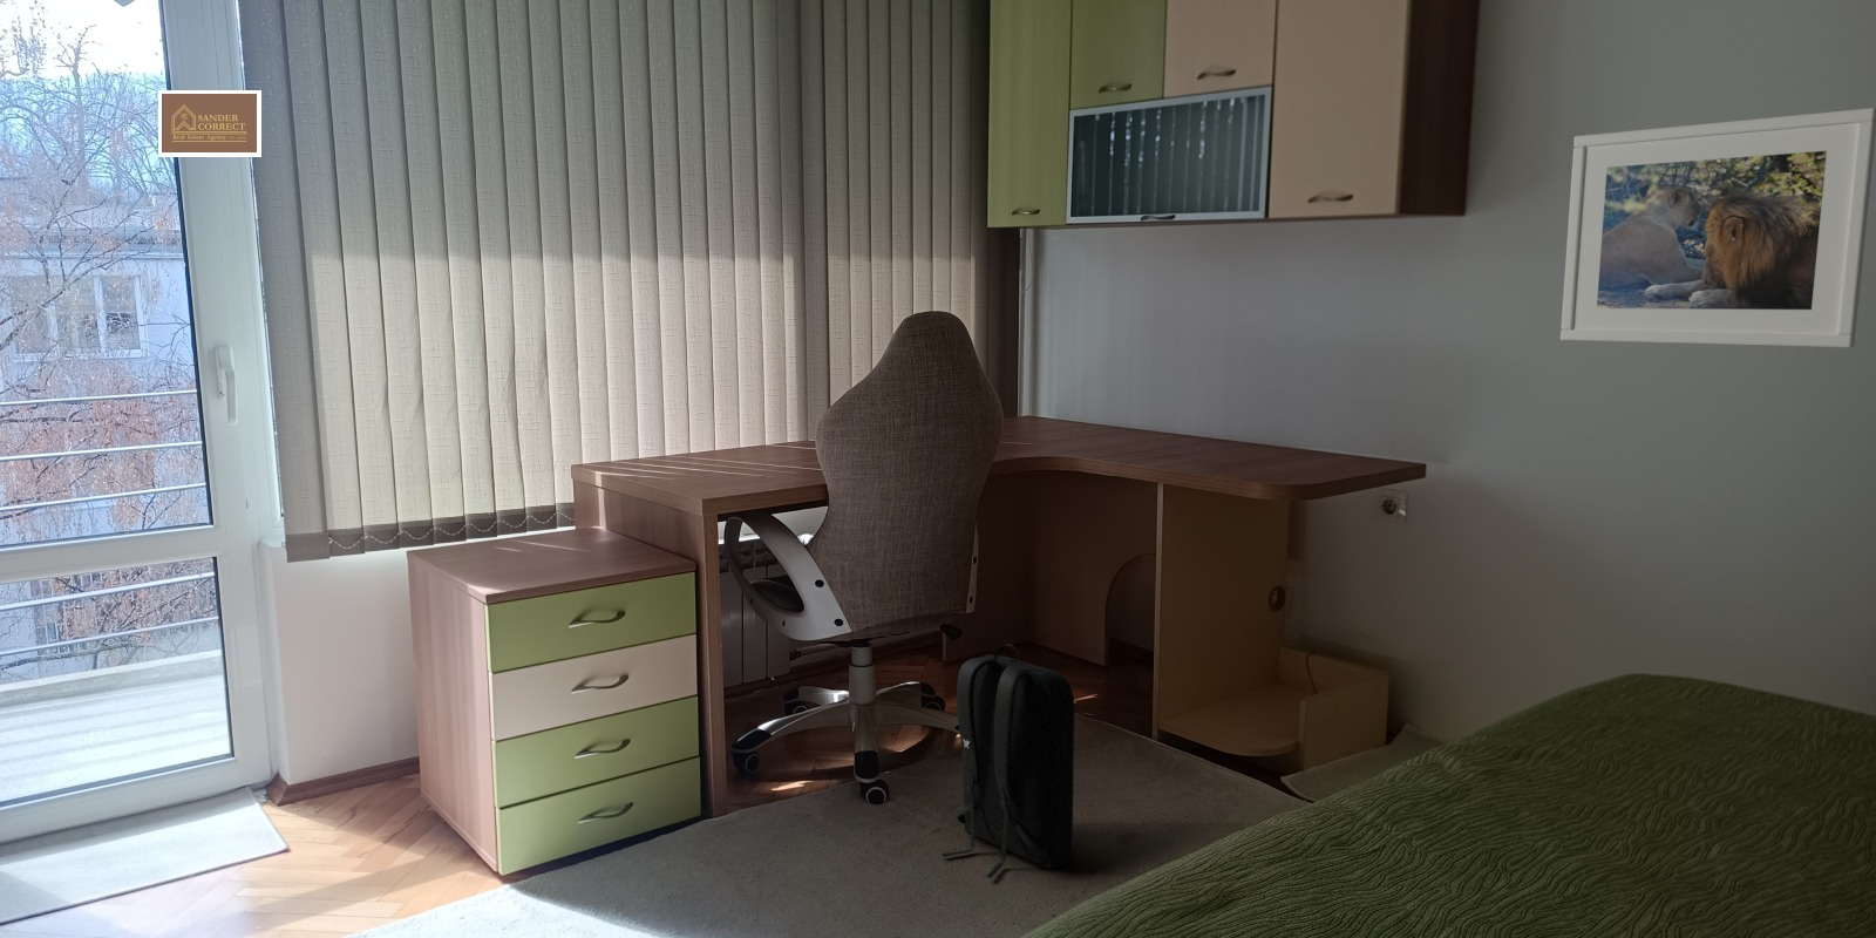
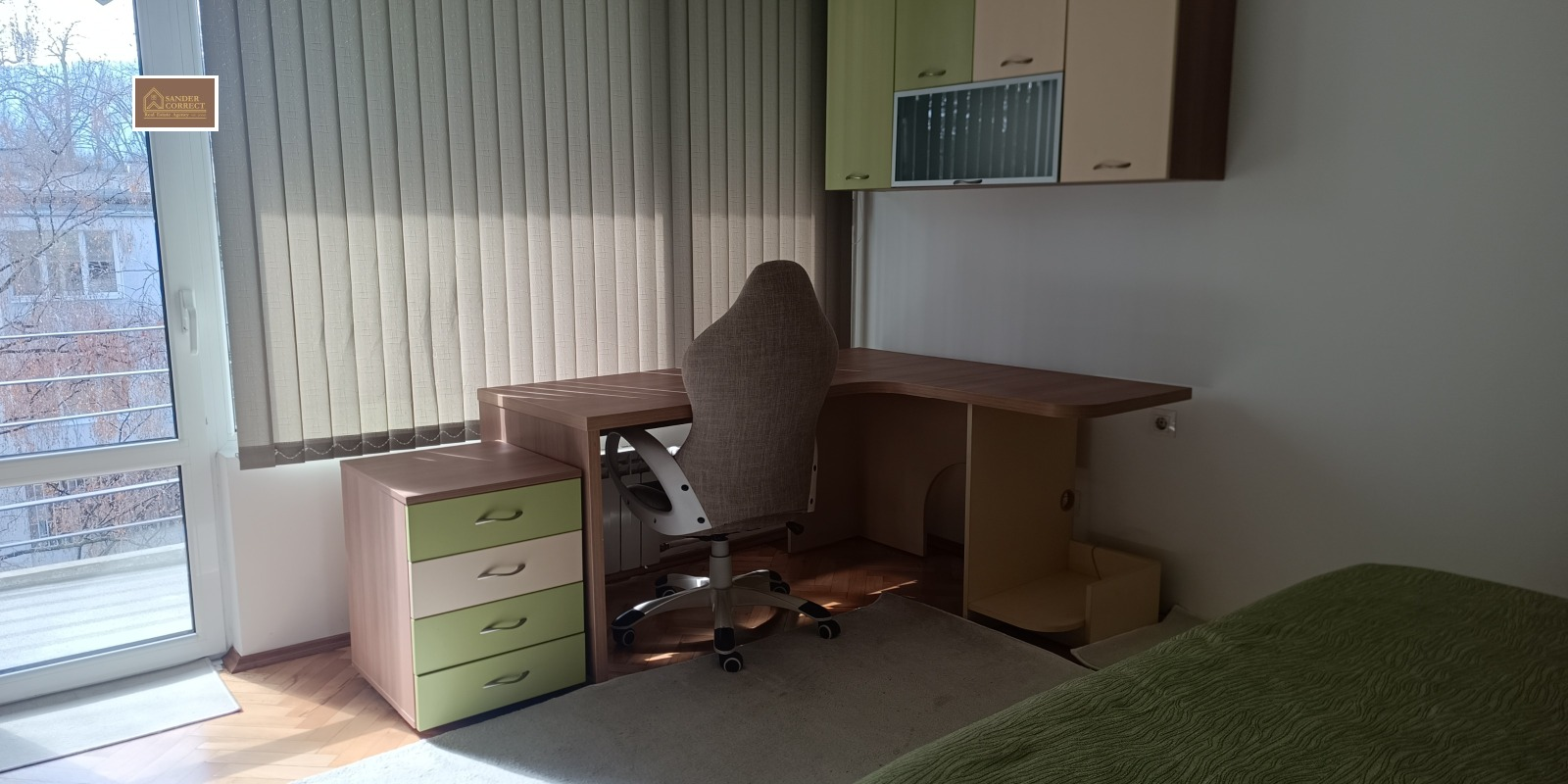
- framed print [1559,106,1876,349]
- backpack [940,642,1076,879]
